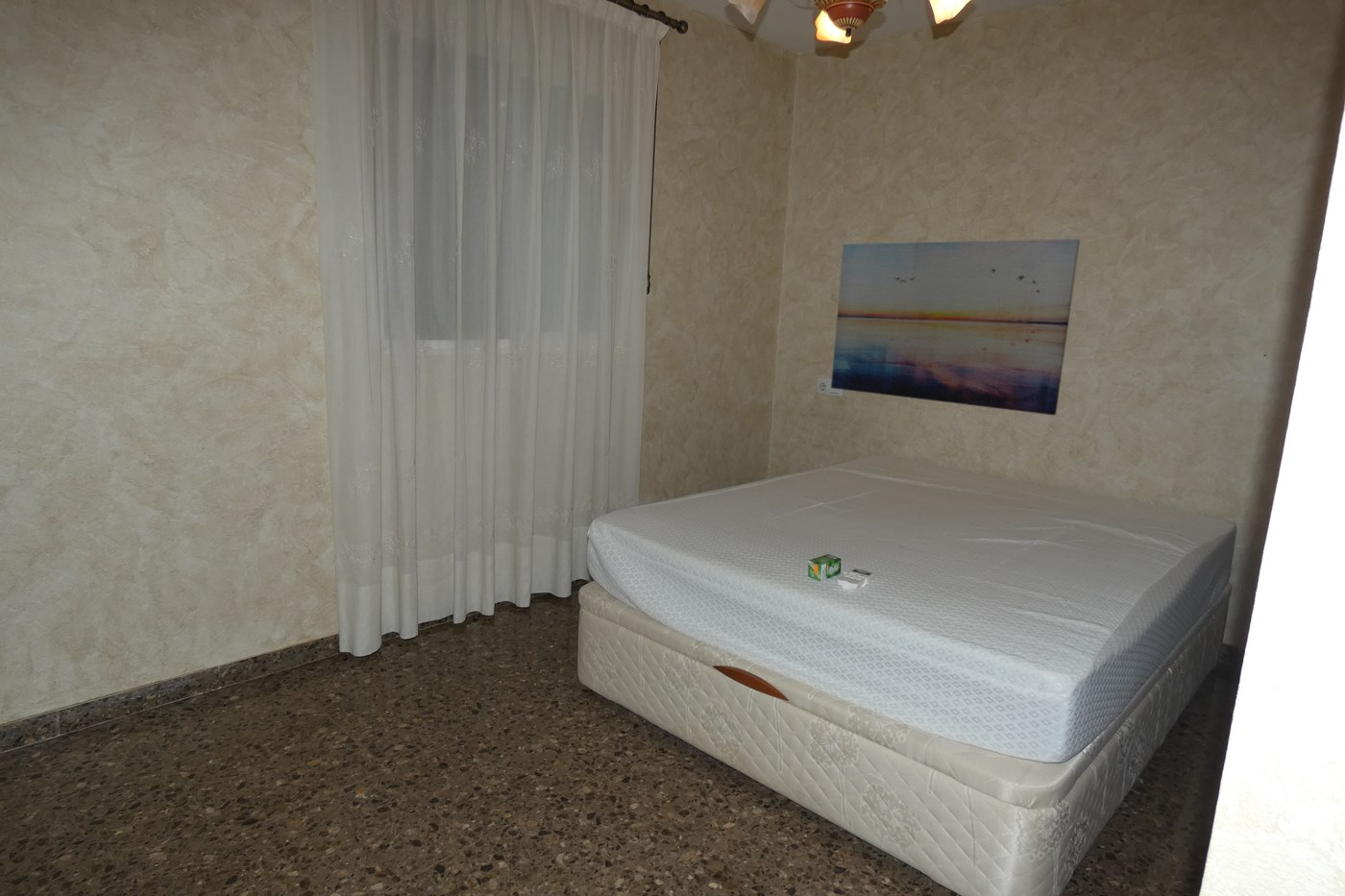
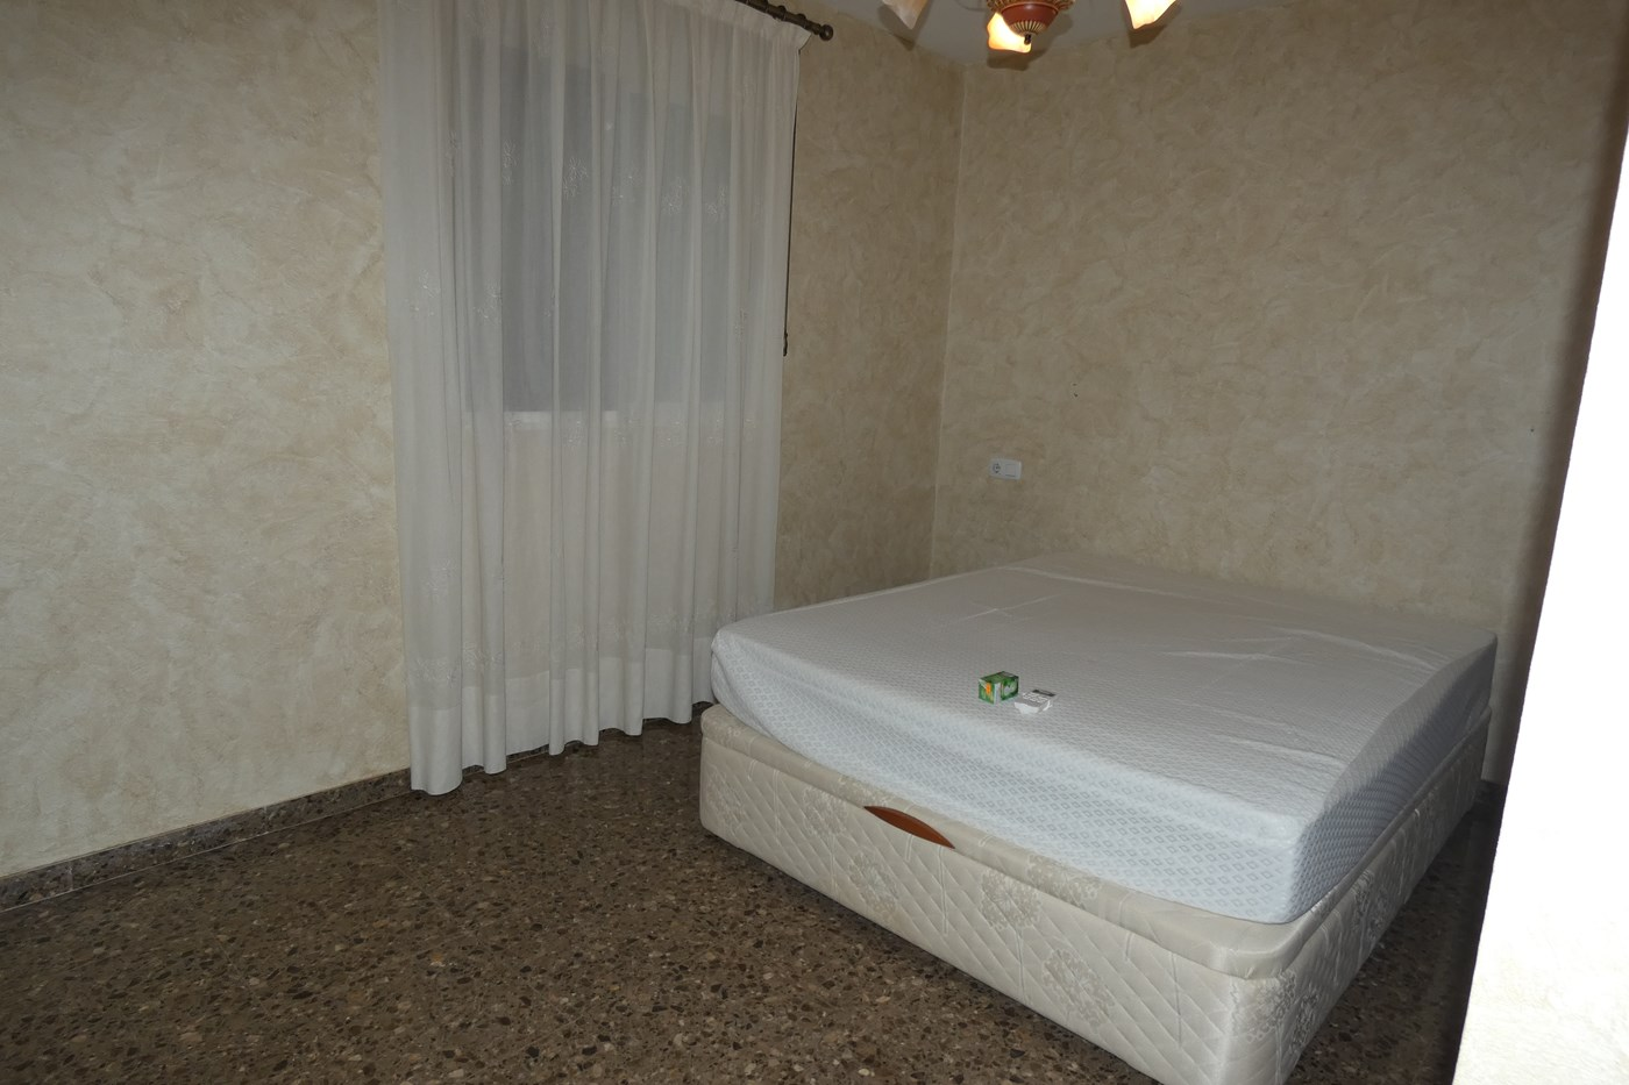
- wall art [830,238,1081,416]
